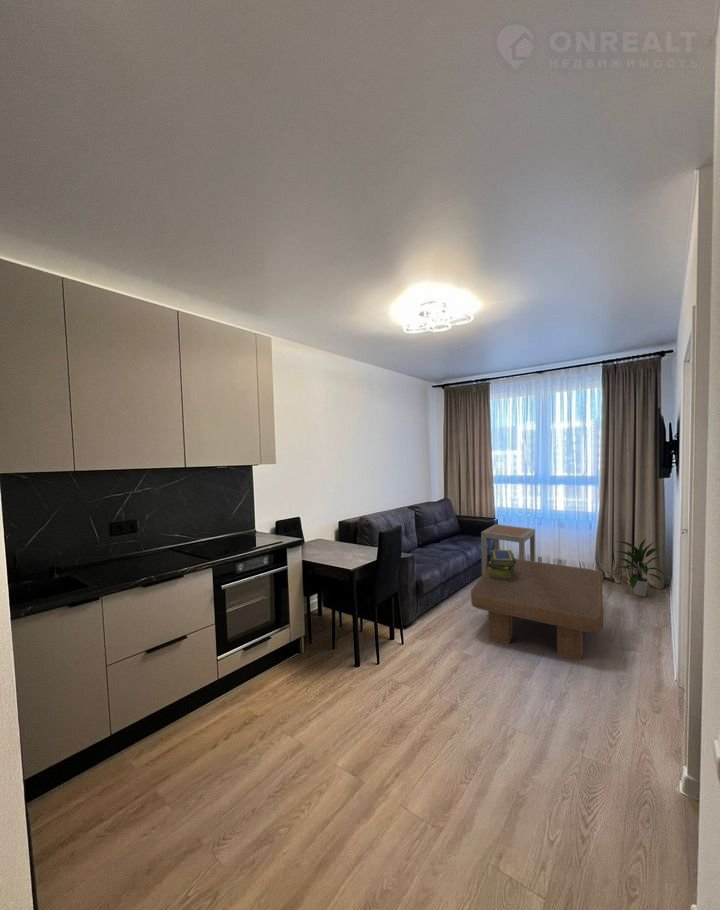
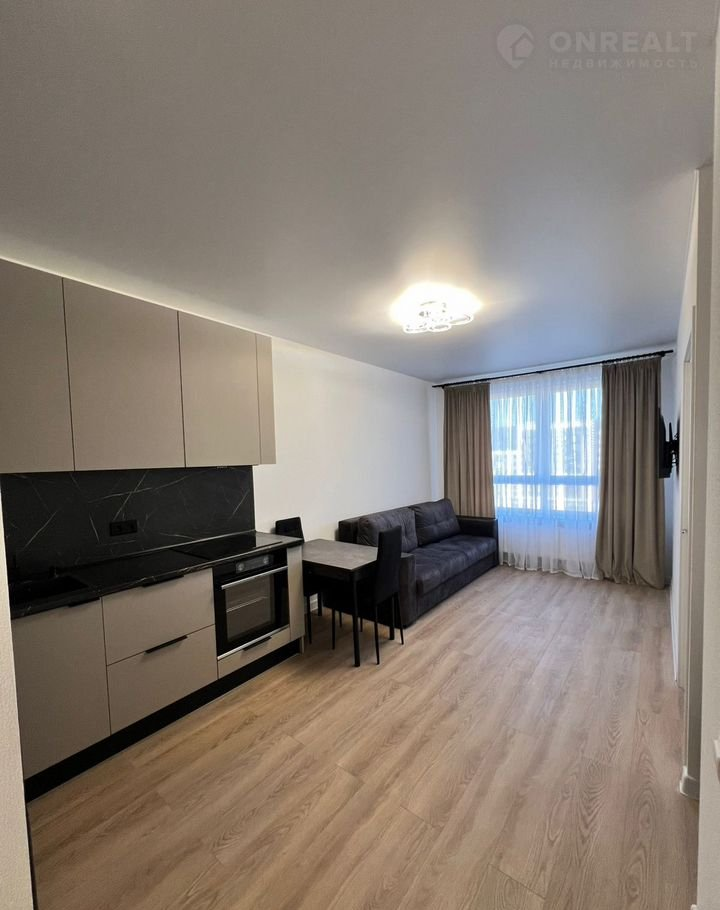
- stack of books [487,549,518,582]
- coffee table [470,558,604,661]
- indoor plant [615,538,666,597]
- side table [480,523,536,577]
